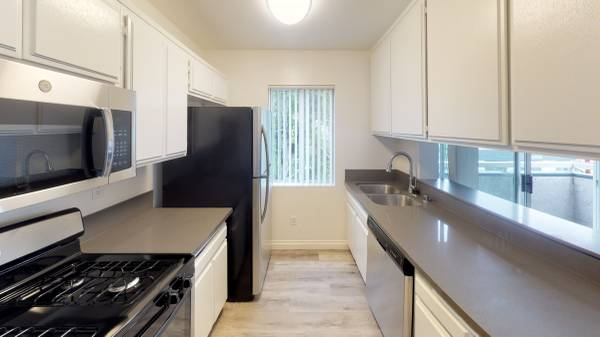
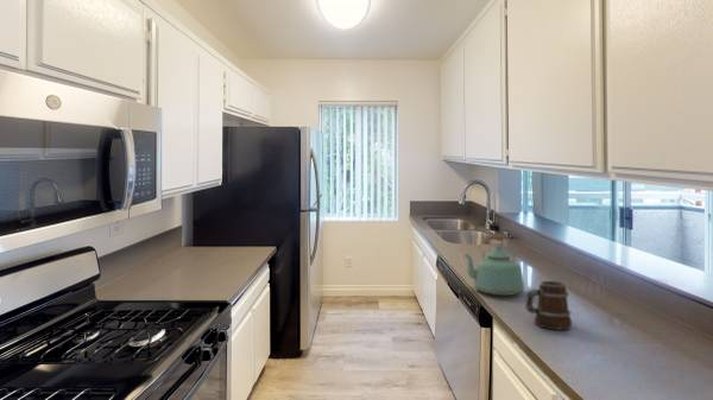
+ kettle [463,234,525,297]
+ mug [524,280,573,331]
